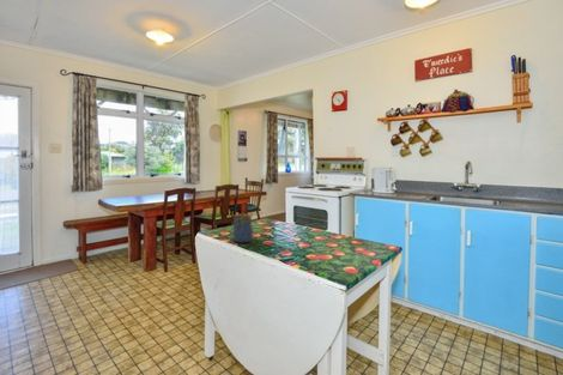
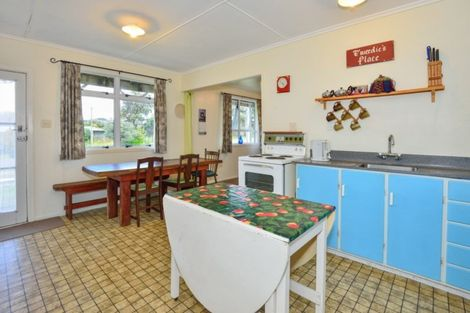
- jar [232,212,254,243]
